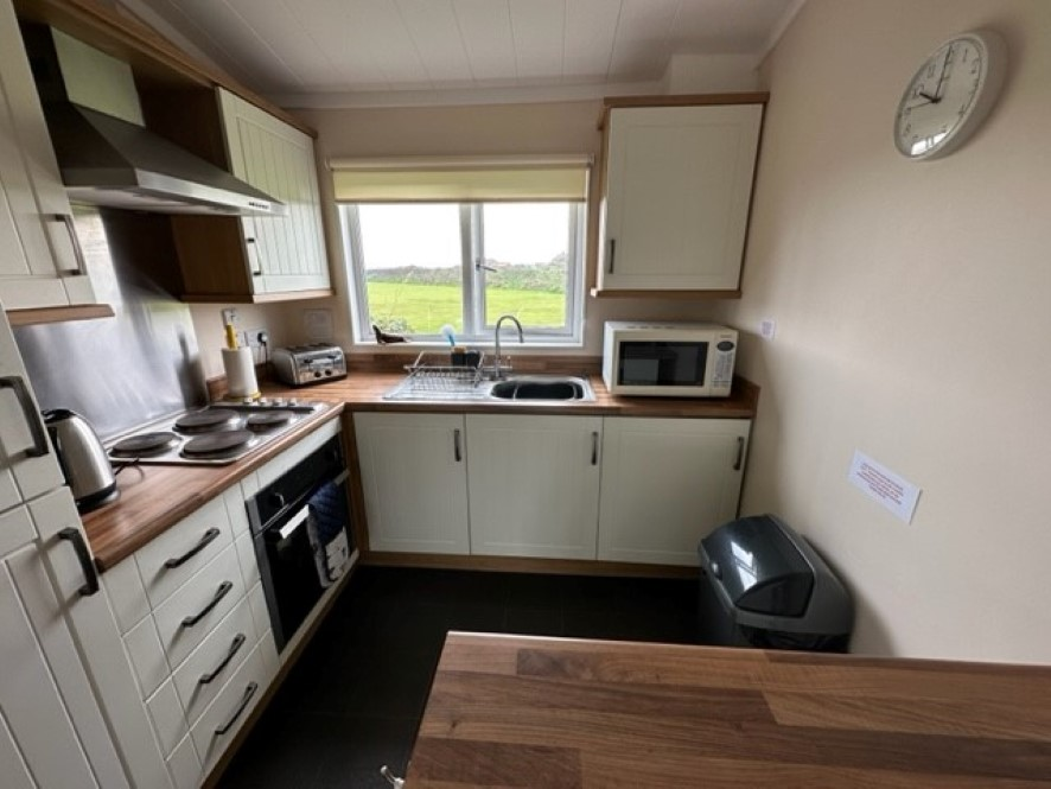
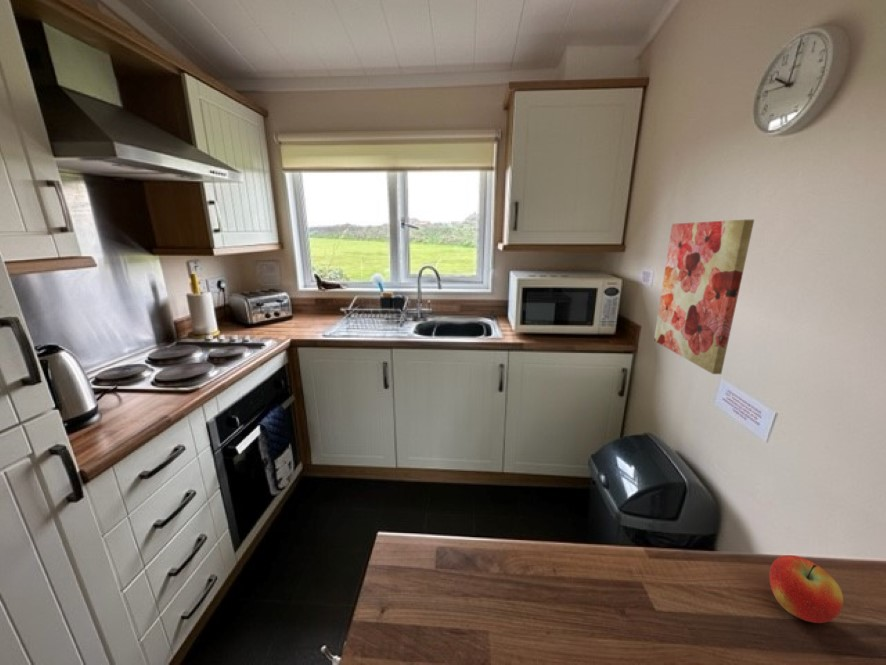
+ apple [768,554,844,624]
+ wall art [653,219,755,375]
